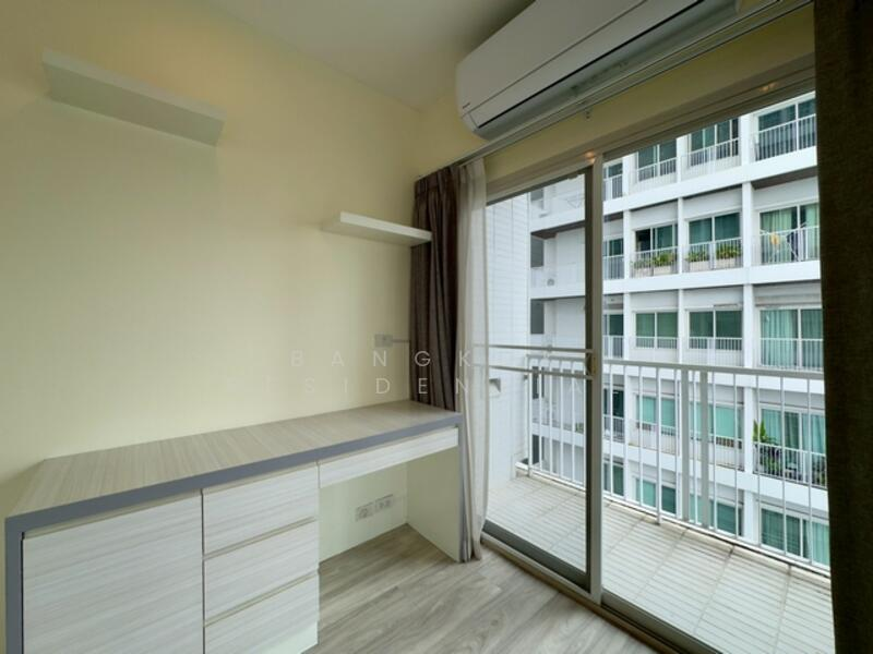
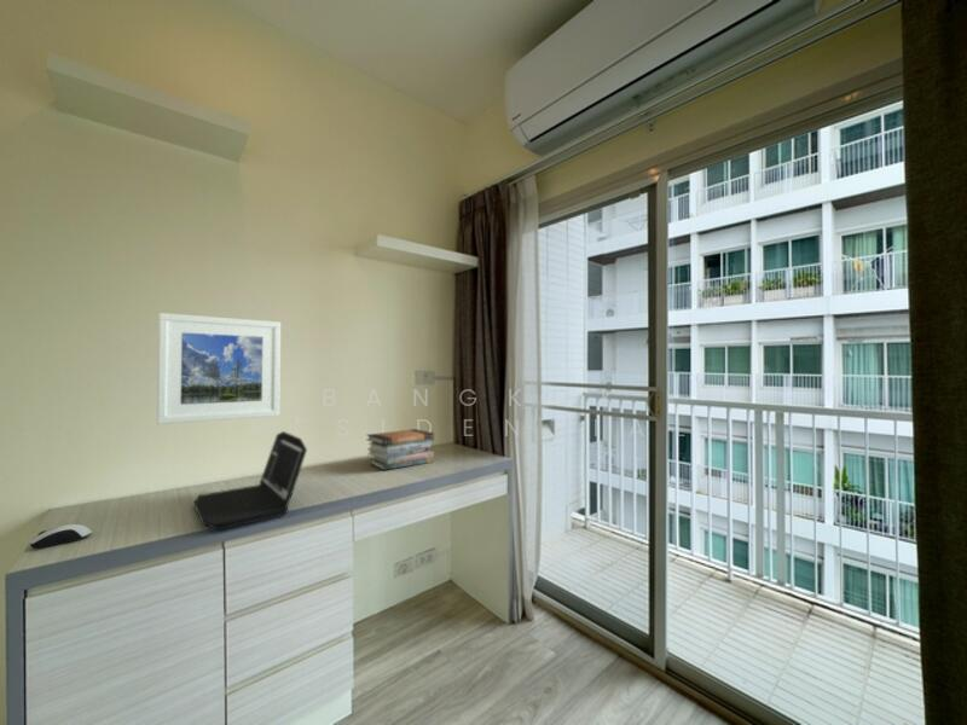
+ laptop [193,430,308,532]
+ book stack [365,428,435,471]
+ computer mouse [27,523,92,550]
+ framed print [156,312,282,425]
